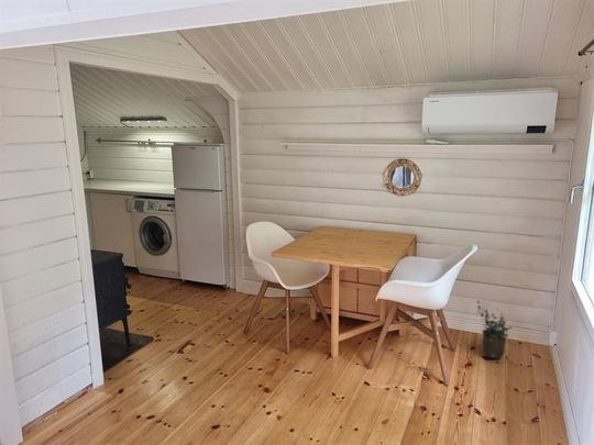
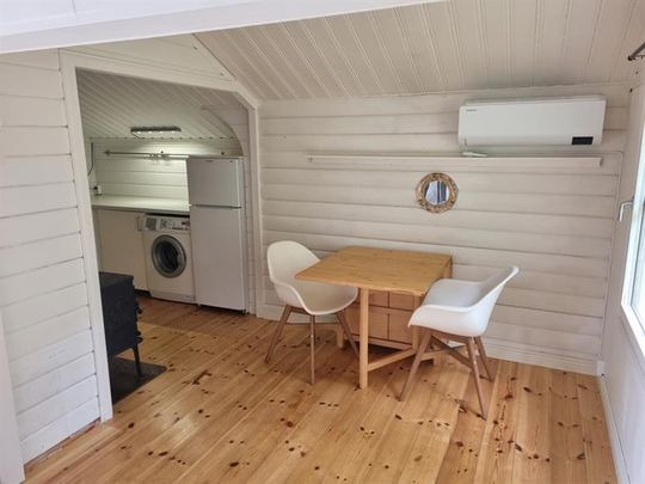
- potted plant [476,300,514,360]
